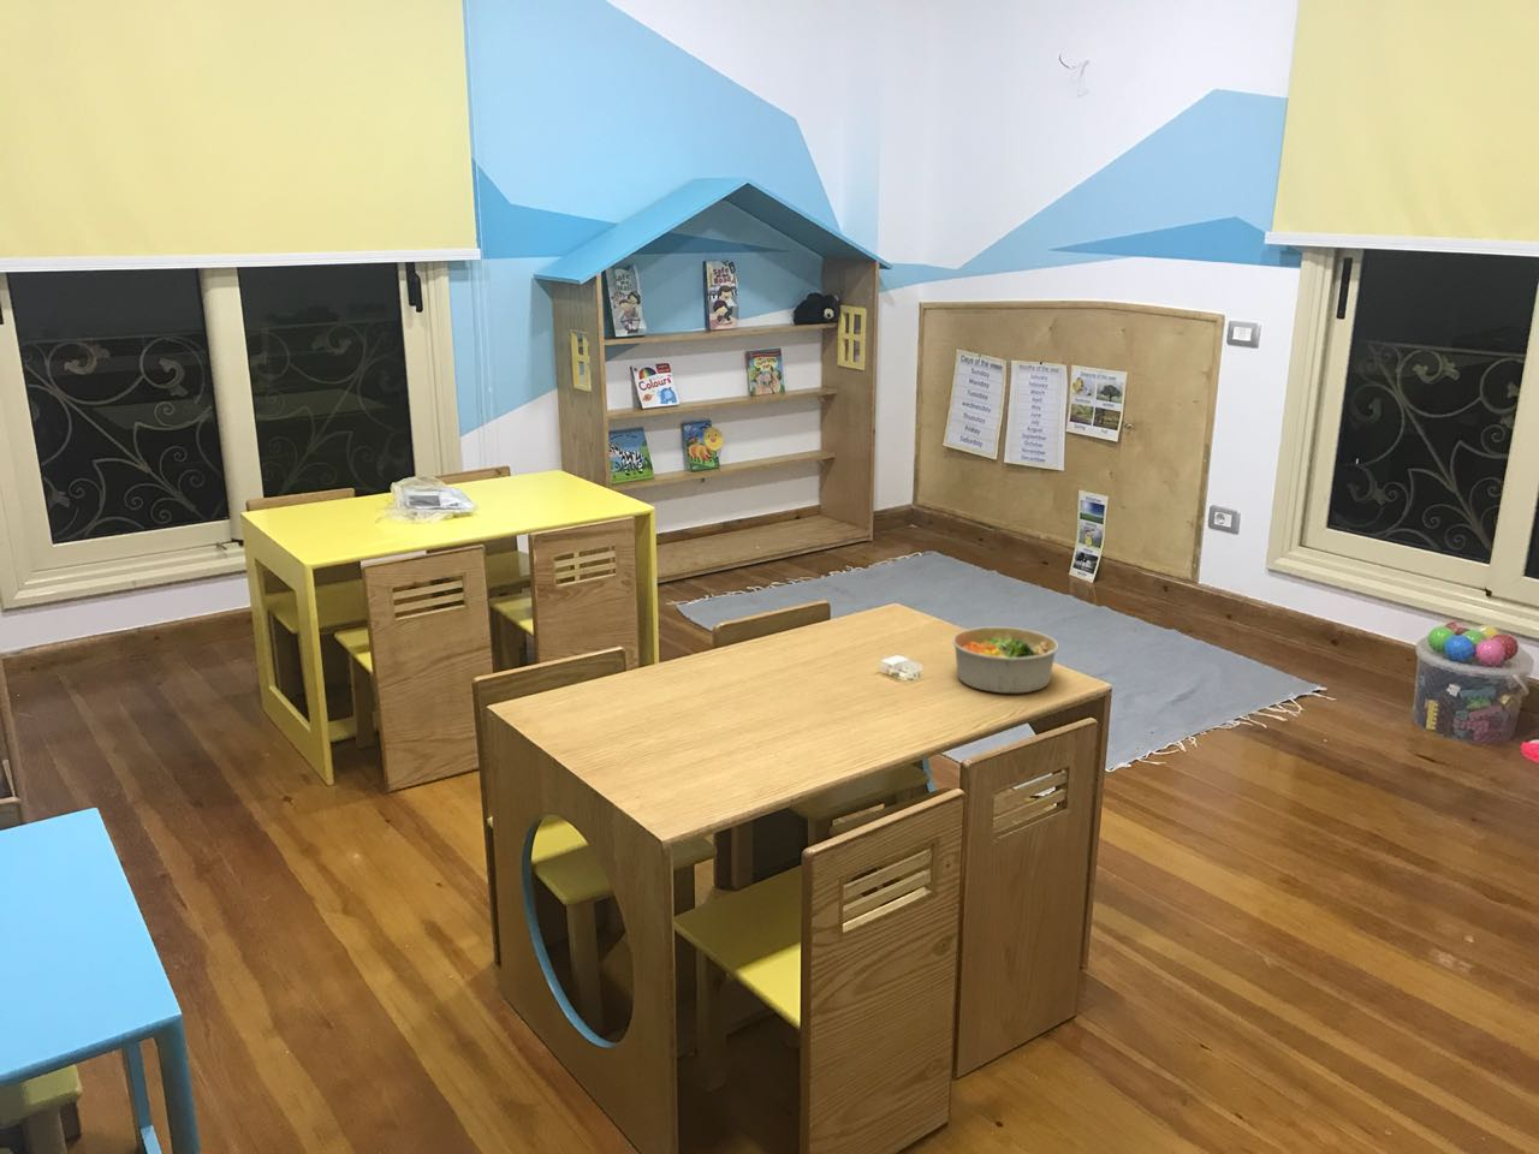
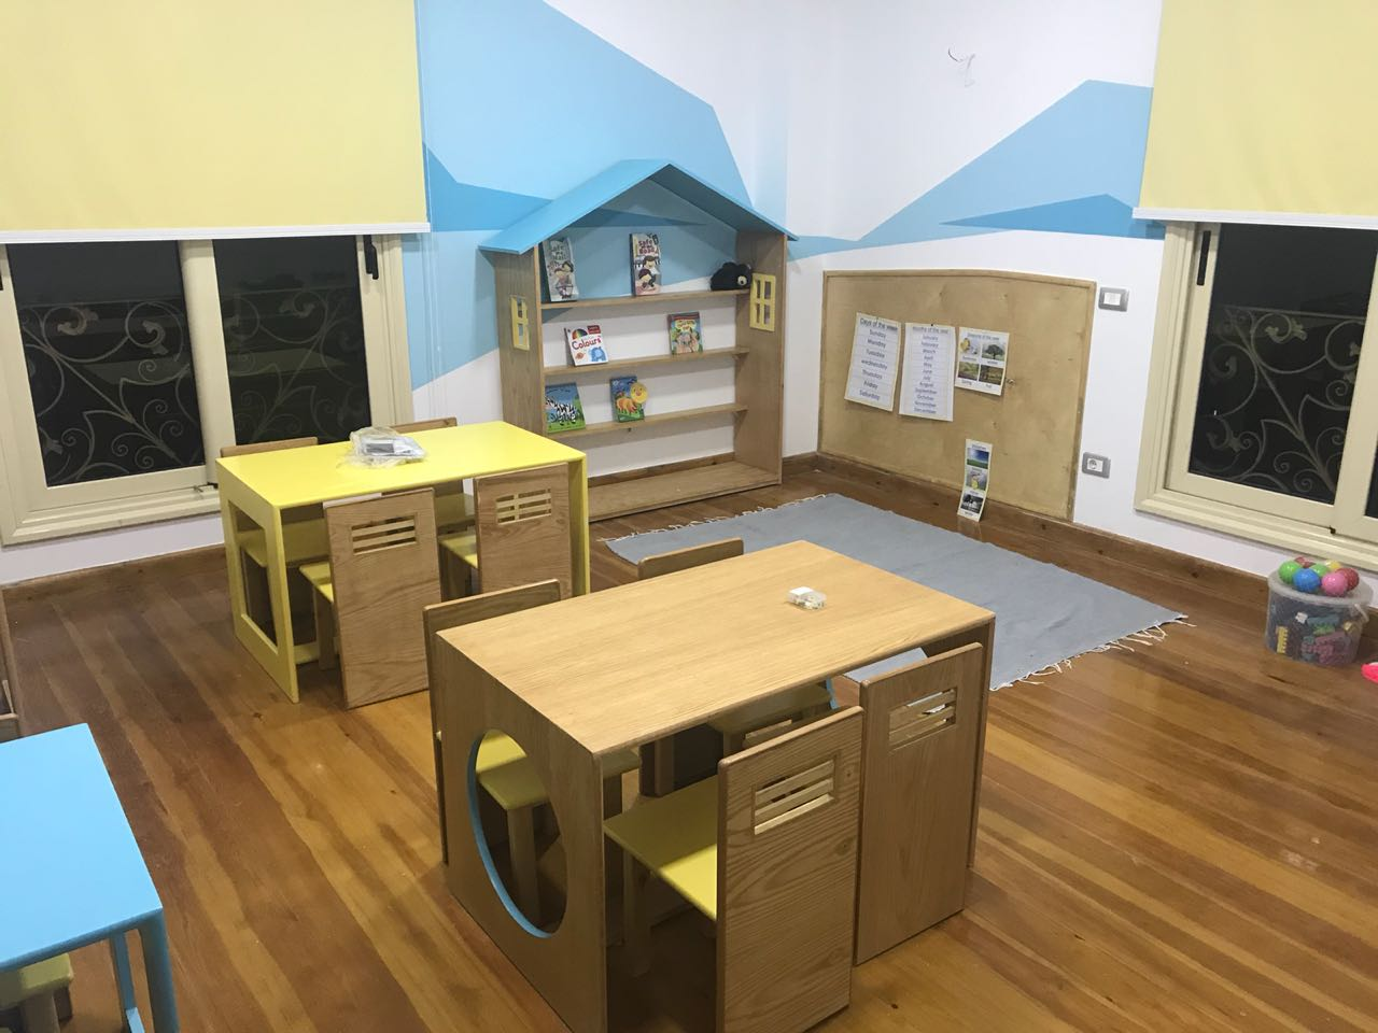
- bowl [951,625,1059,693]
